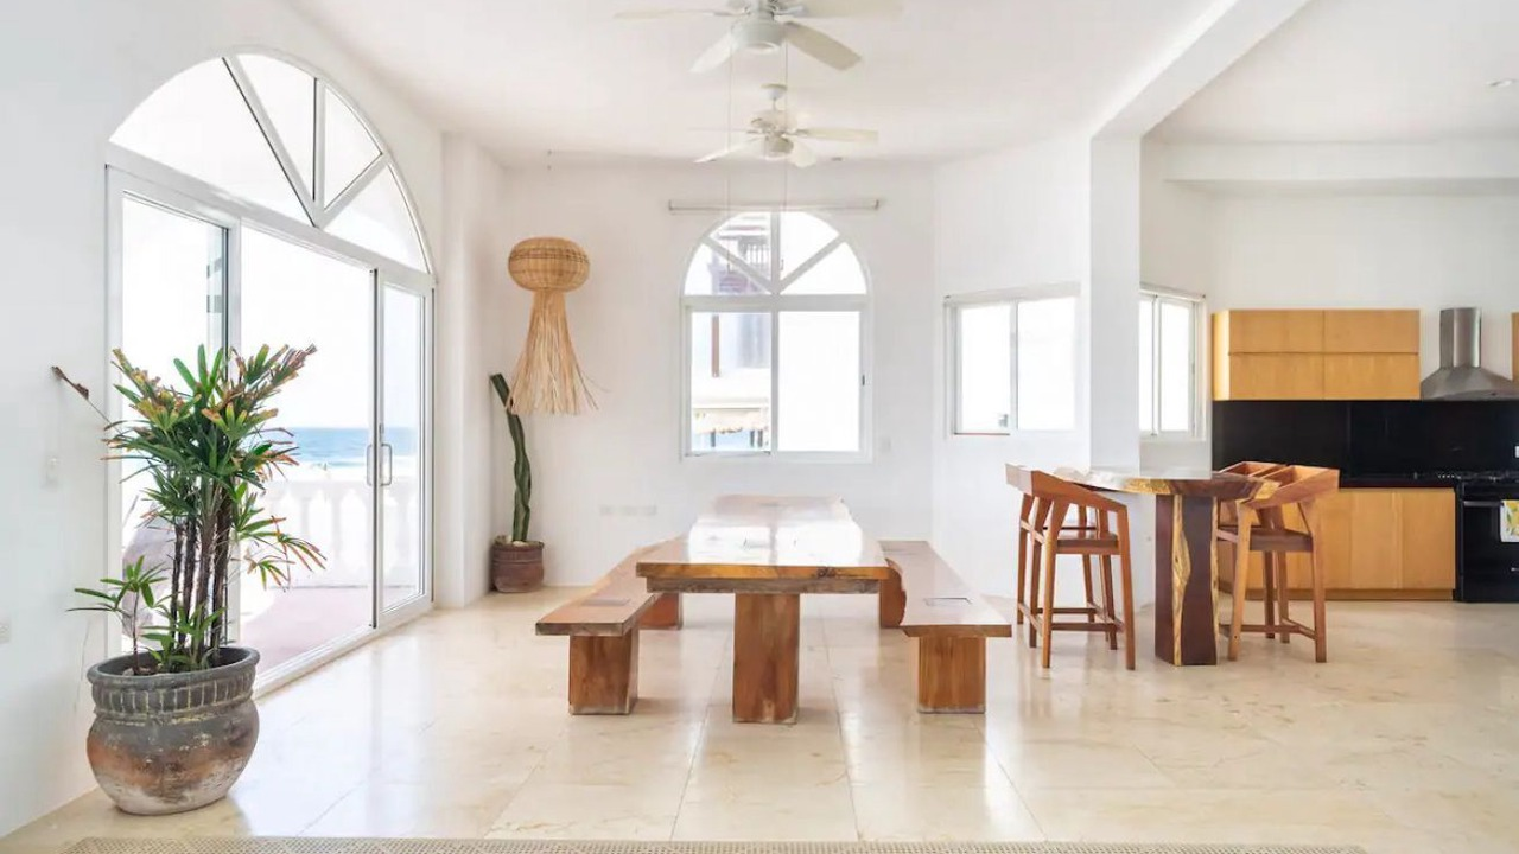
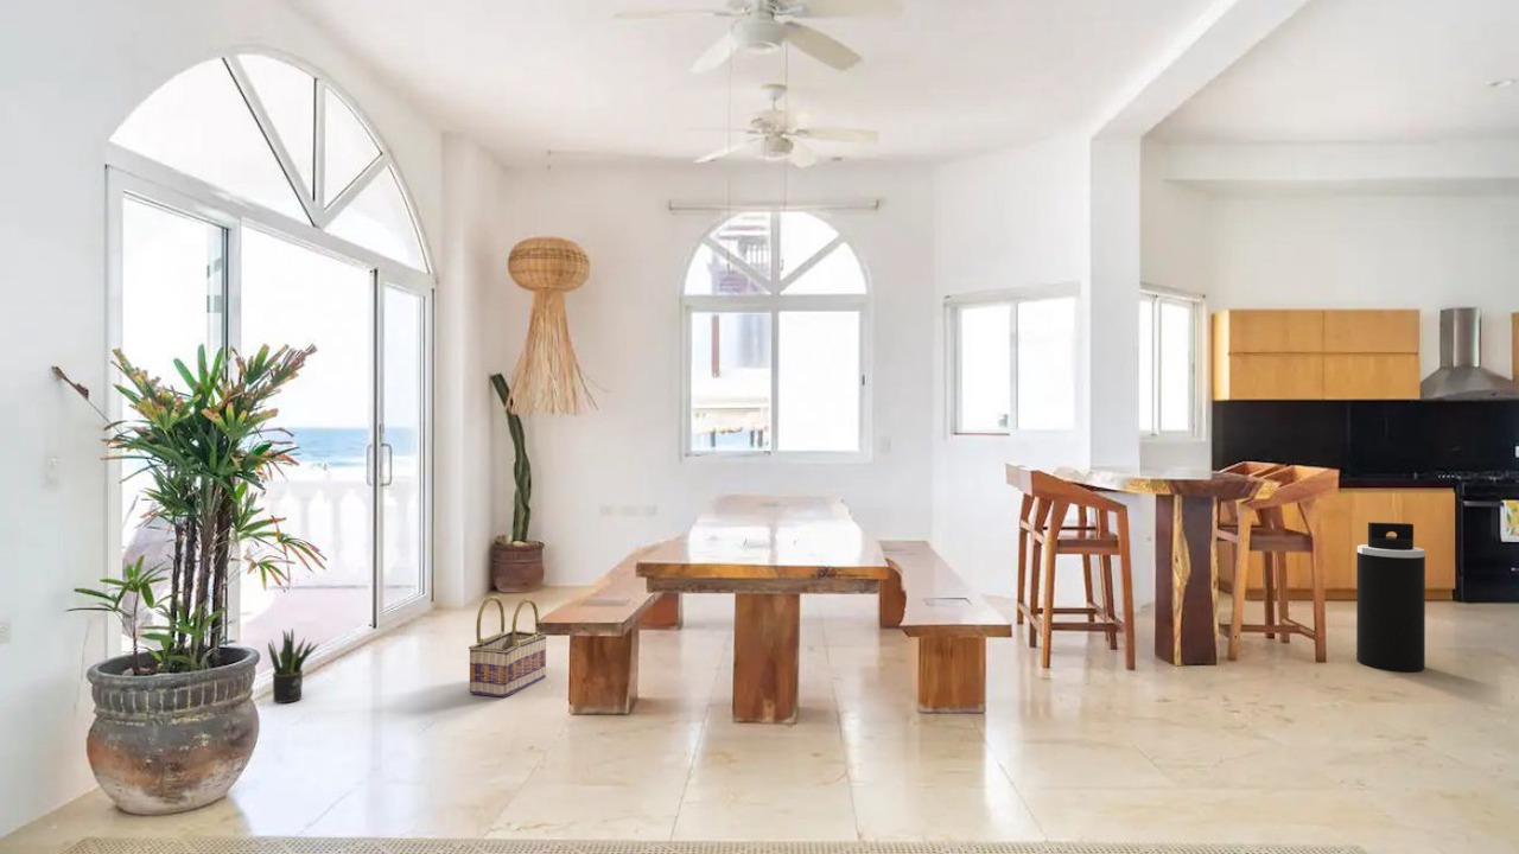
+ trash can [1355,521,1426,673]
+ potted plant [267,627,320,705]
+ basket [468,595,547,697]
